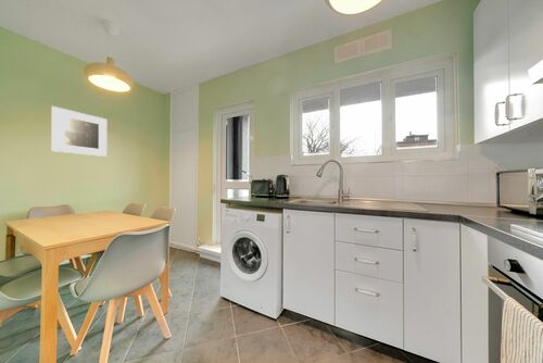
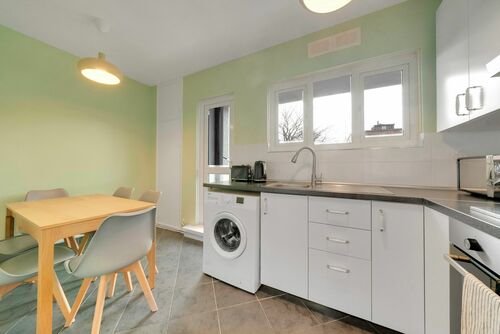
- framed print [50,105,108,158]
